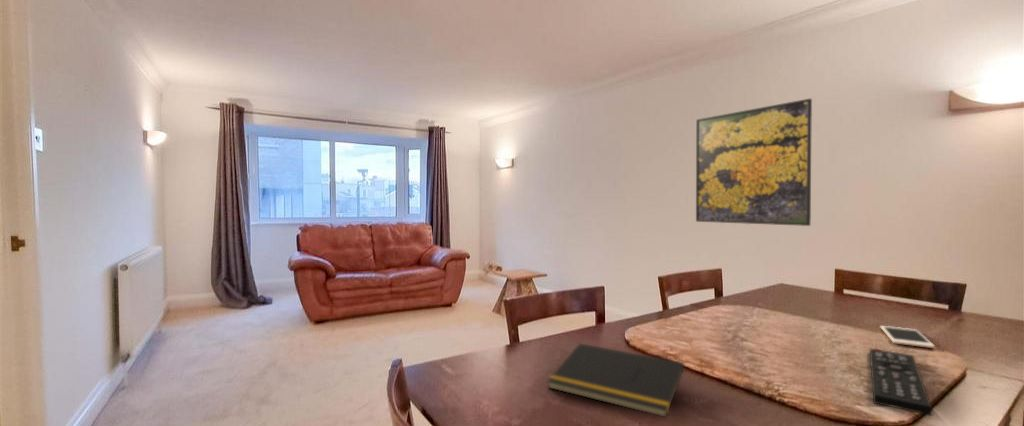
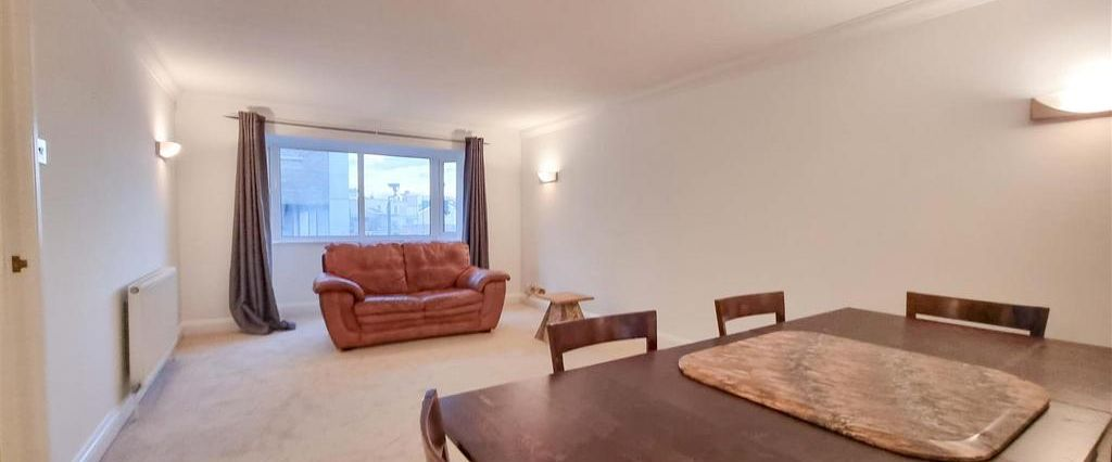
- cell phone [879,325,936,349]
- notepad [546,342,686,418]
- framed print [695,98,813,227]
- remote control [869,347,933,417]
